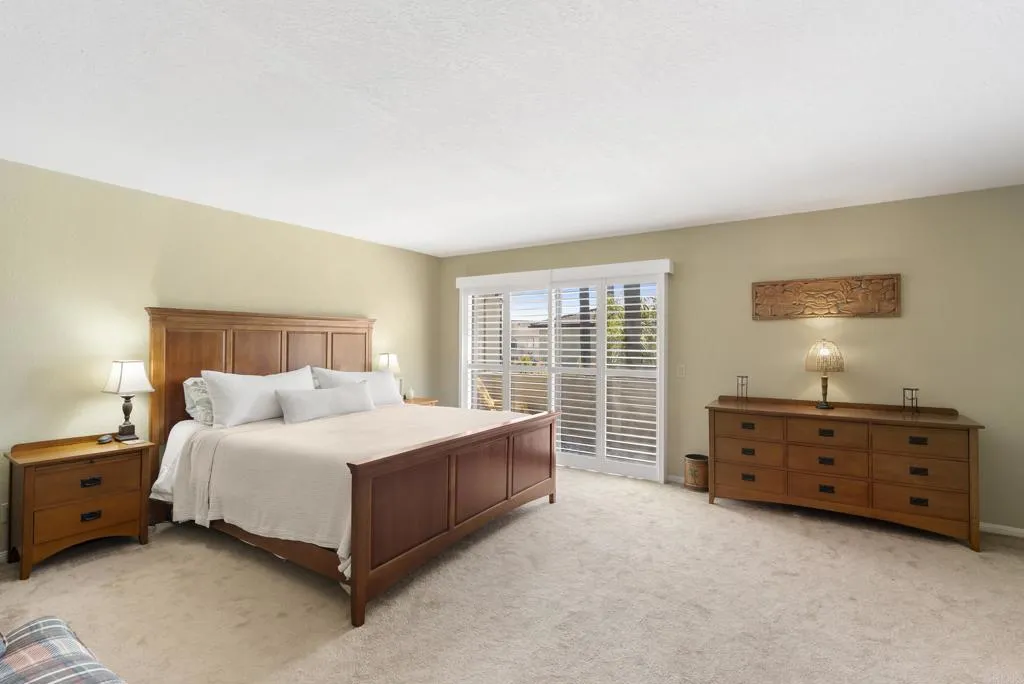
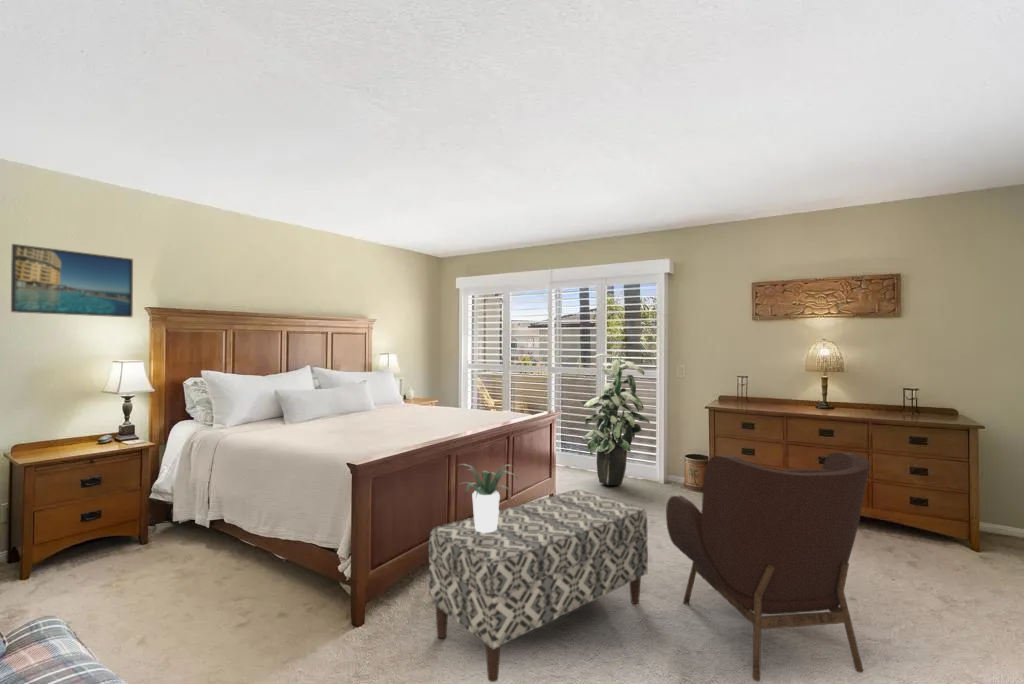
+ armchair [665,452,872,682]
+ potted plant [449,463,518,533]
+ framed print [10,243,134,318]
+ bench [428,489,649,683]
+ indoor plant [579,352,651,486]
